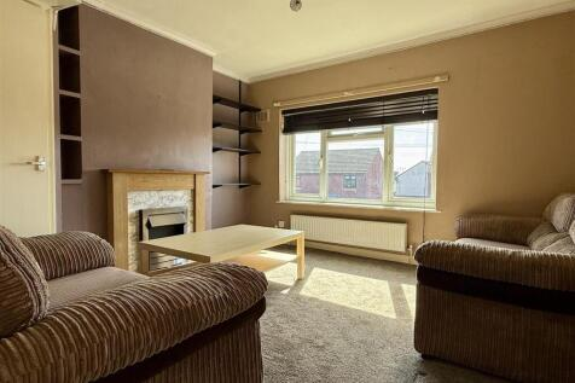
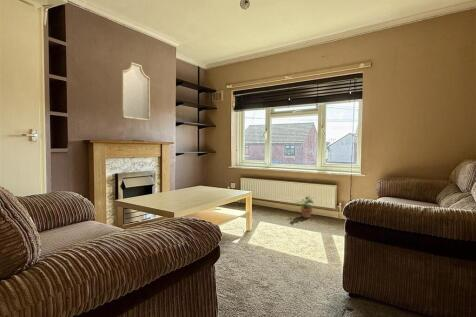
+ potted plant [296,195,314,219]
+ home mirror [120,61,151,122]
